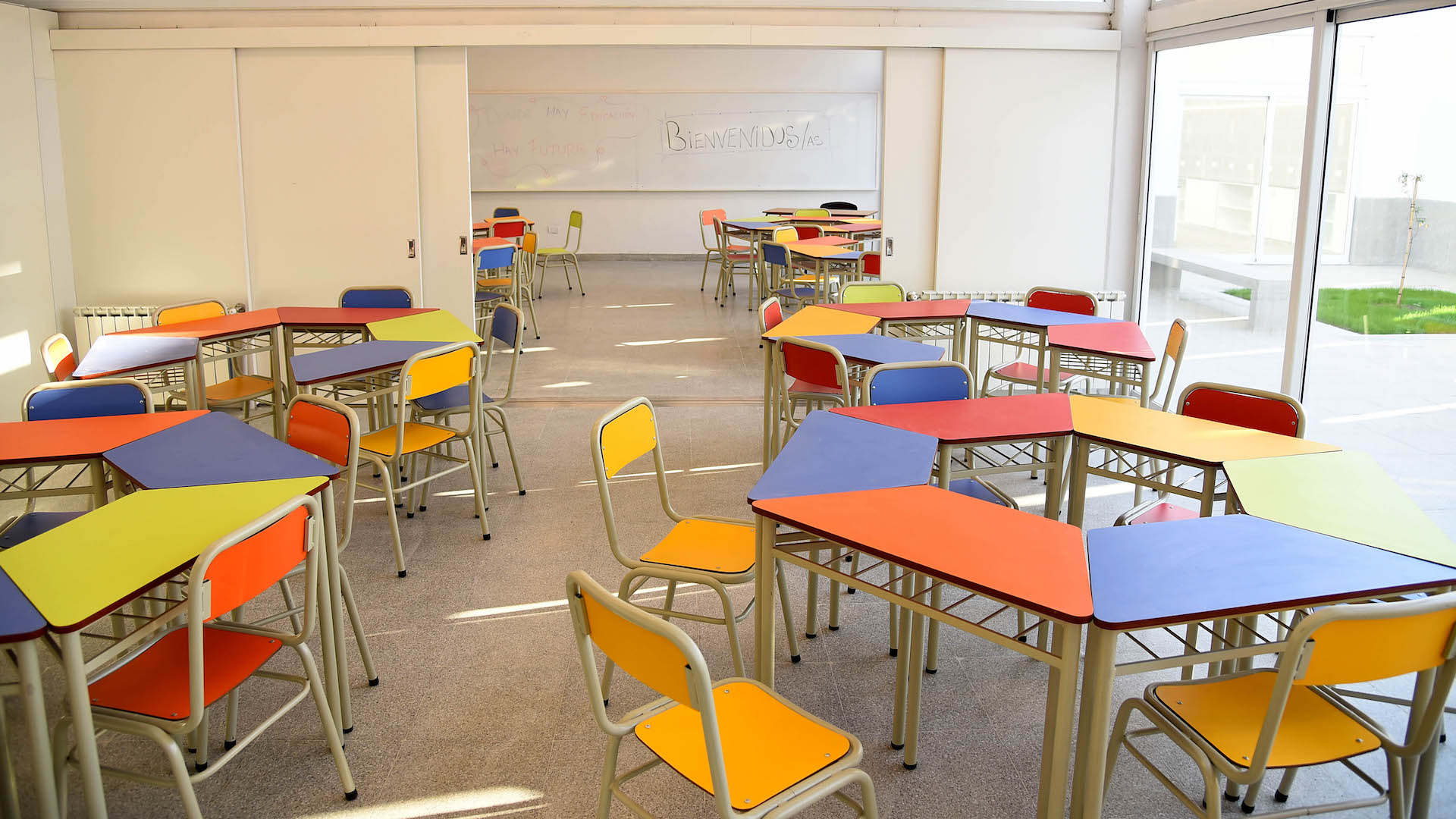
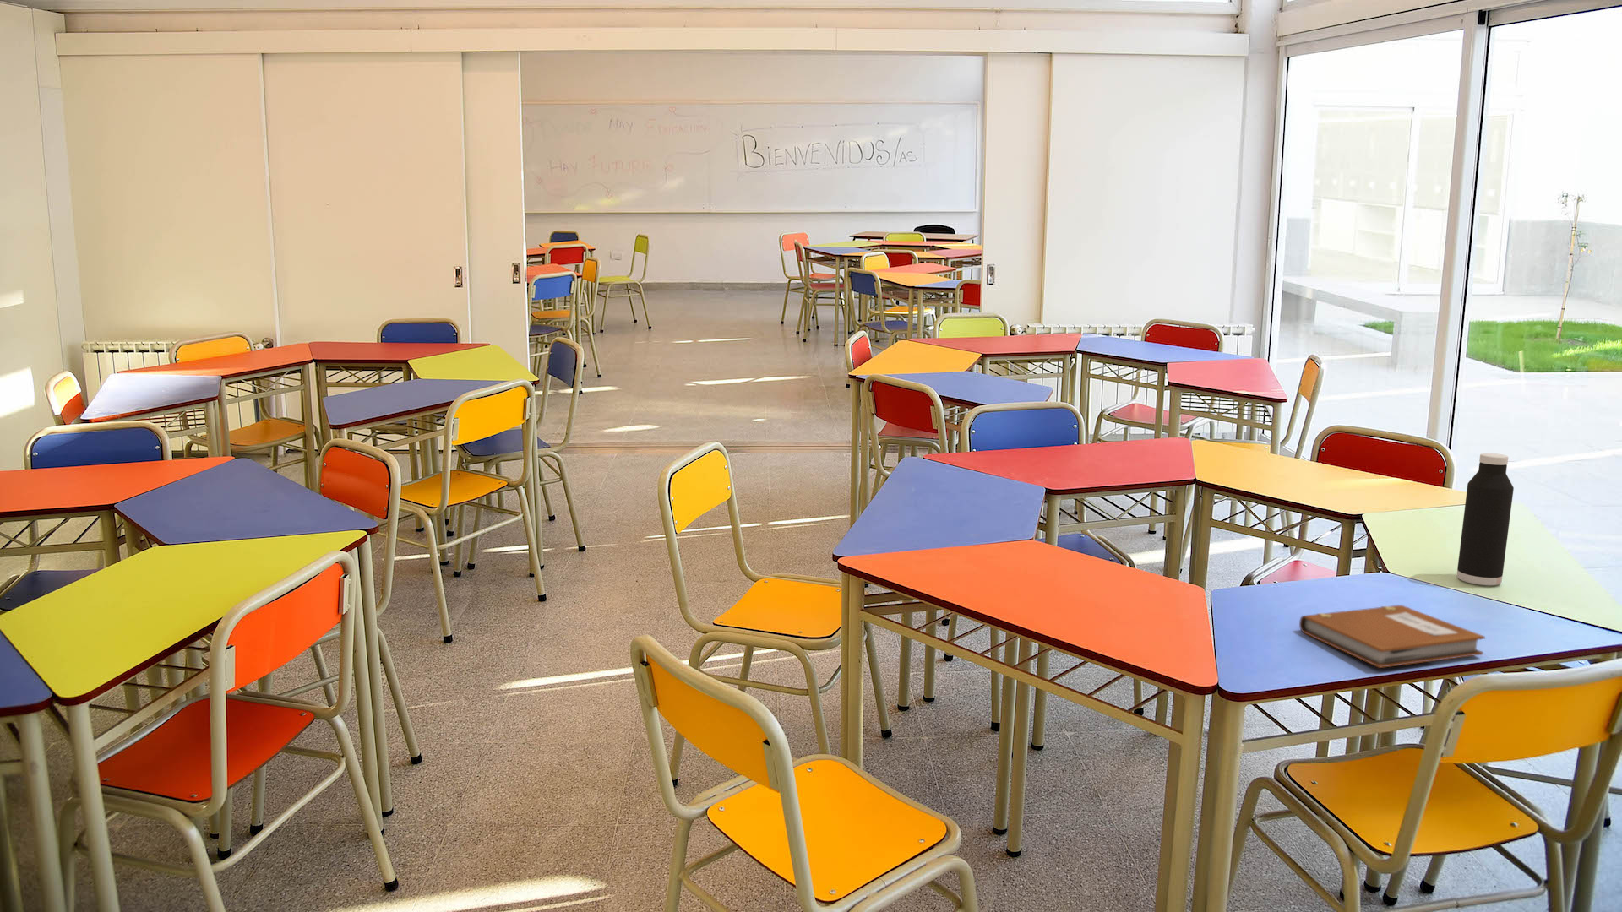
+ water bottle [1456,452,1515,586]
+ notebook [1299,605,1486,669]
